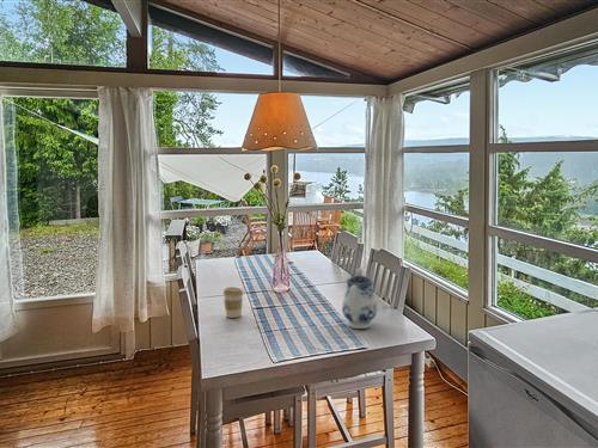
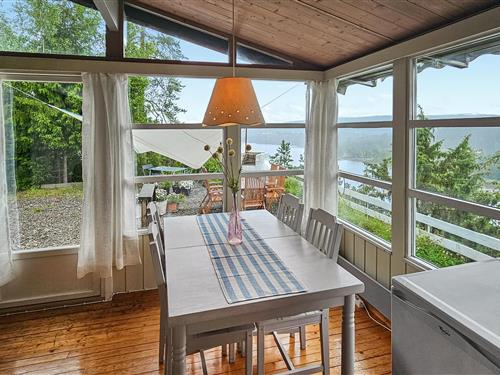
- coffee cup [222,286,245,319]
- teapot [341,268,378,330]
